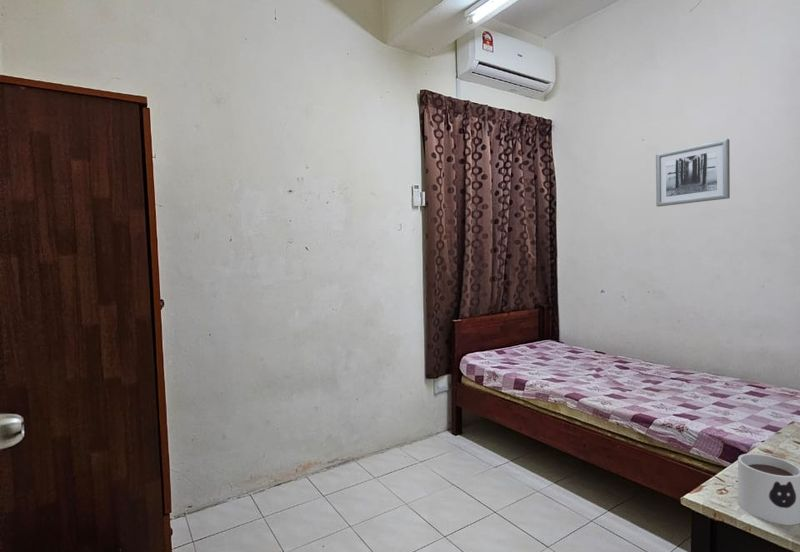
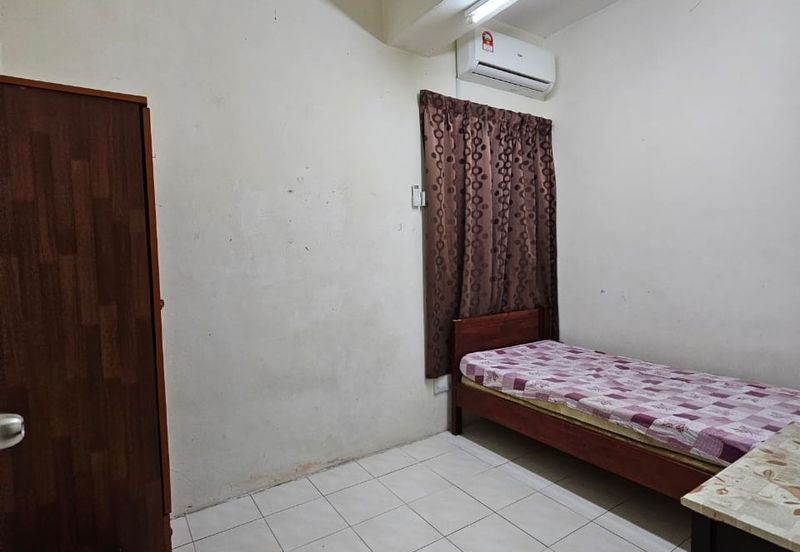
- wall art [655,138,731,208]
- mug [737,453,800,526]
